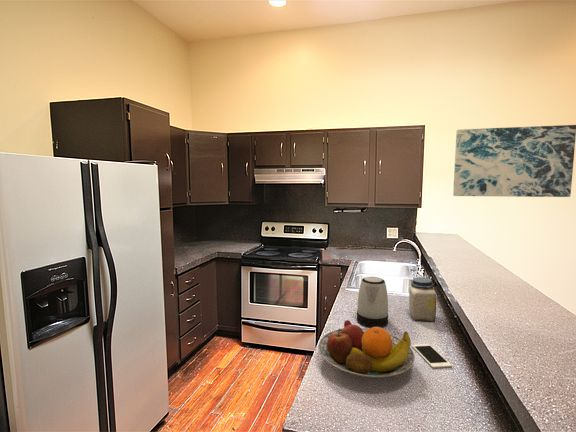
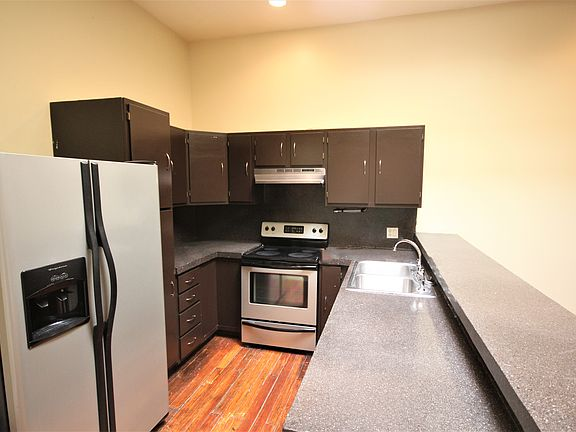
- fruit bowl [317,319,416,379]
- wall art [452,124,576,198]
- jar [408,276,437,323]
- cell phone [411,343,453,369]
- kettle [356,276,389,328]
